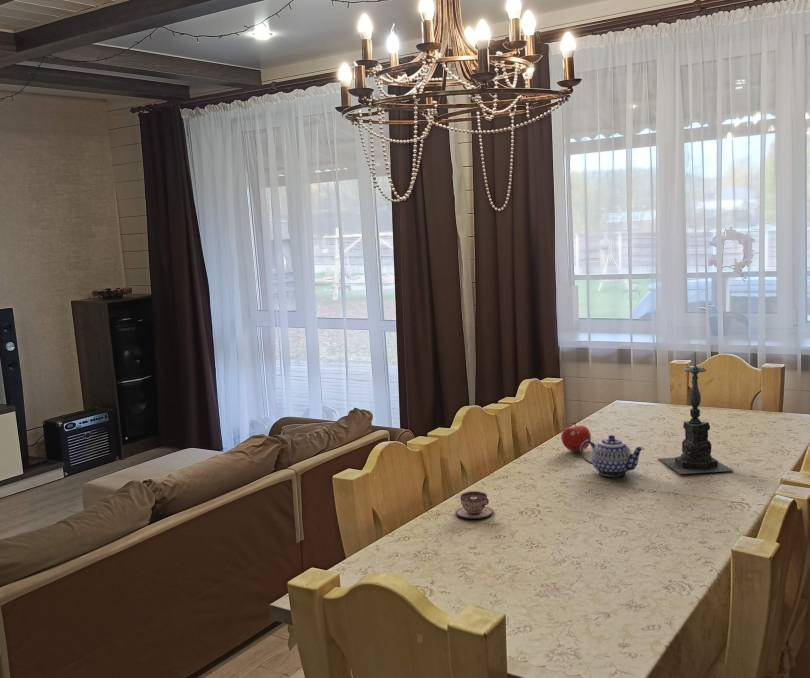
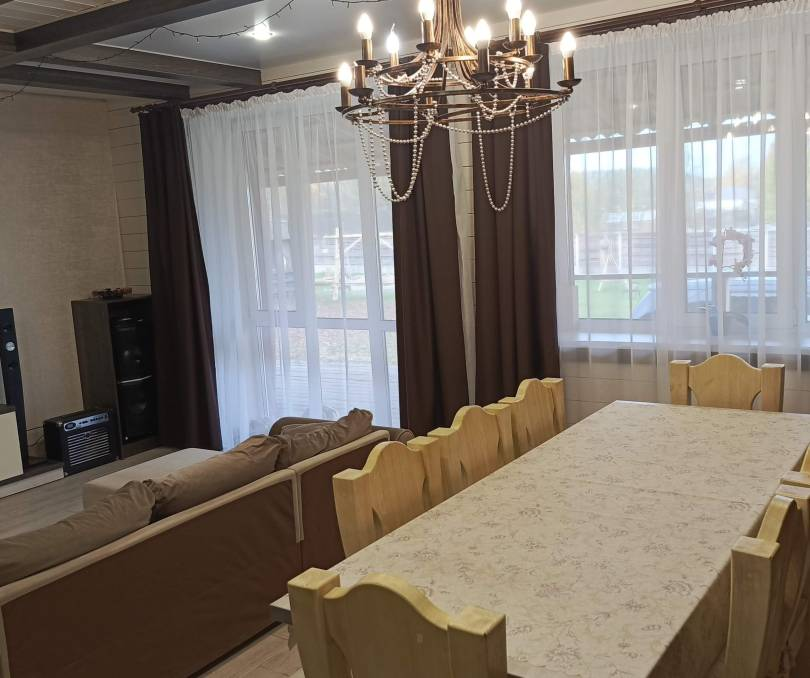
- teacup [454,490,495,520]
- candle holder [657,351,734,475]
- fruit [560,421,592,452]
- teapot [580,434,645,477]
